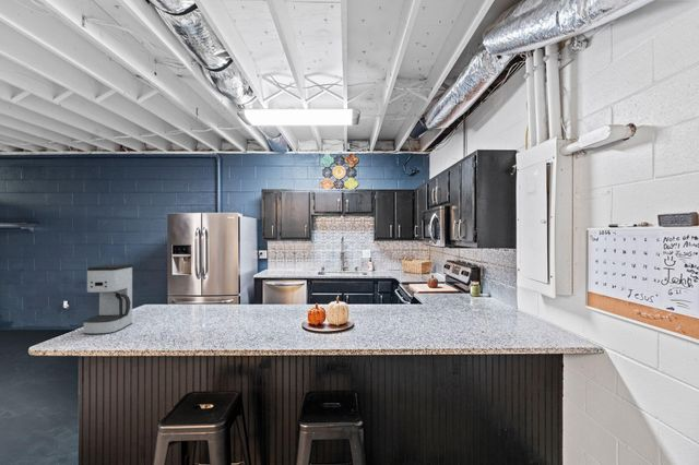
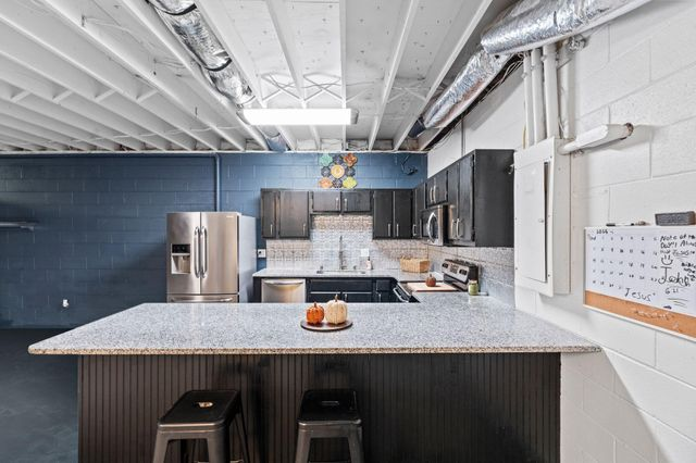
- coffee maker [82,263,133,335]
